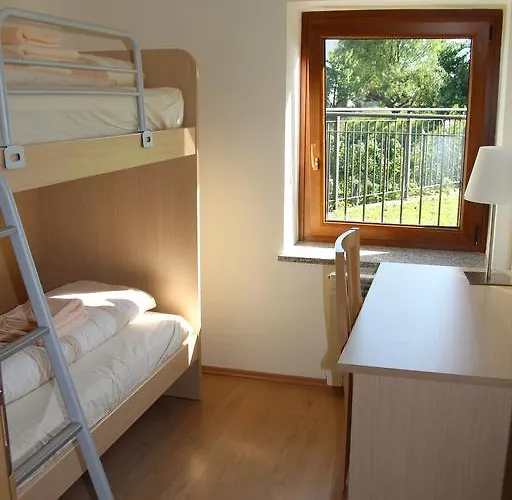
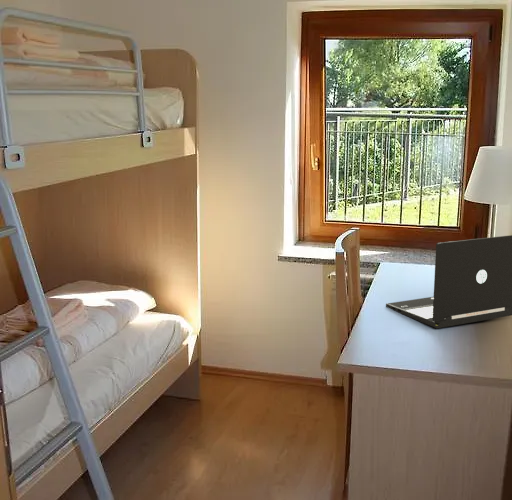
+ laptop [385,234,512,329]
